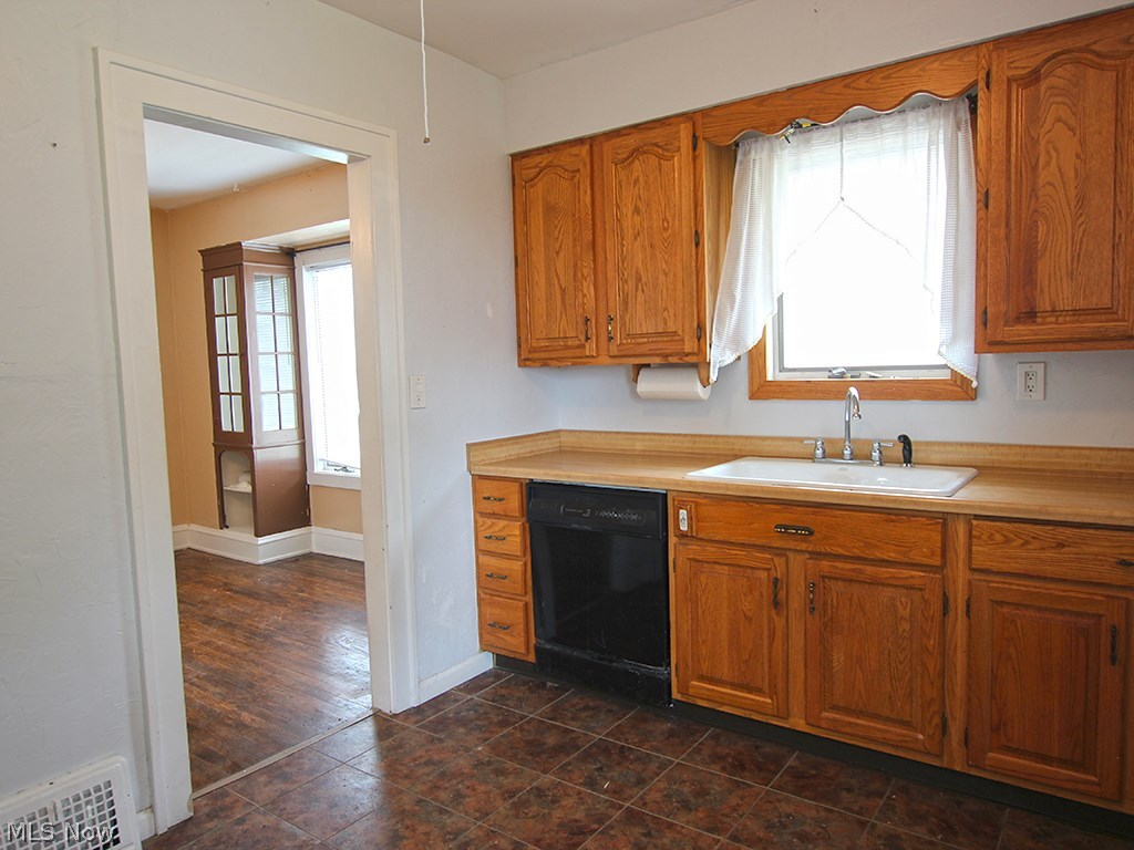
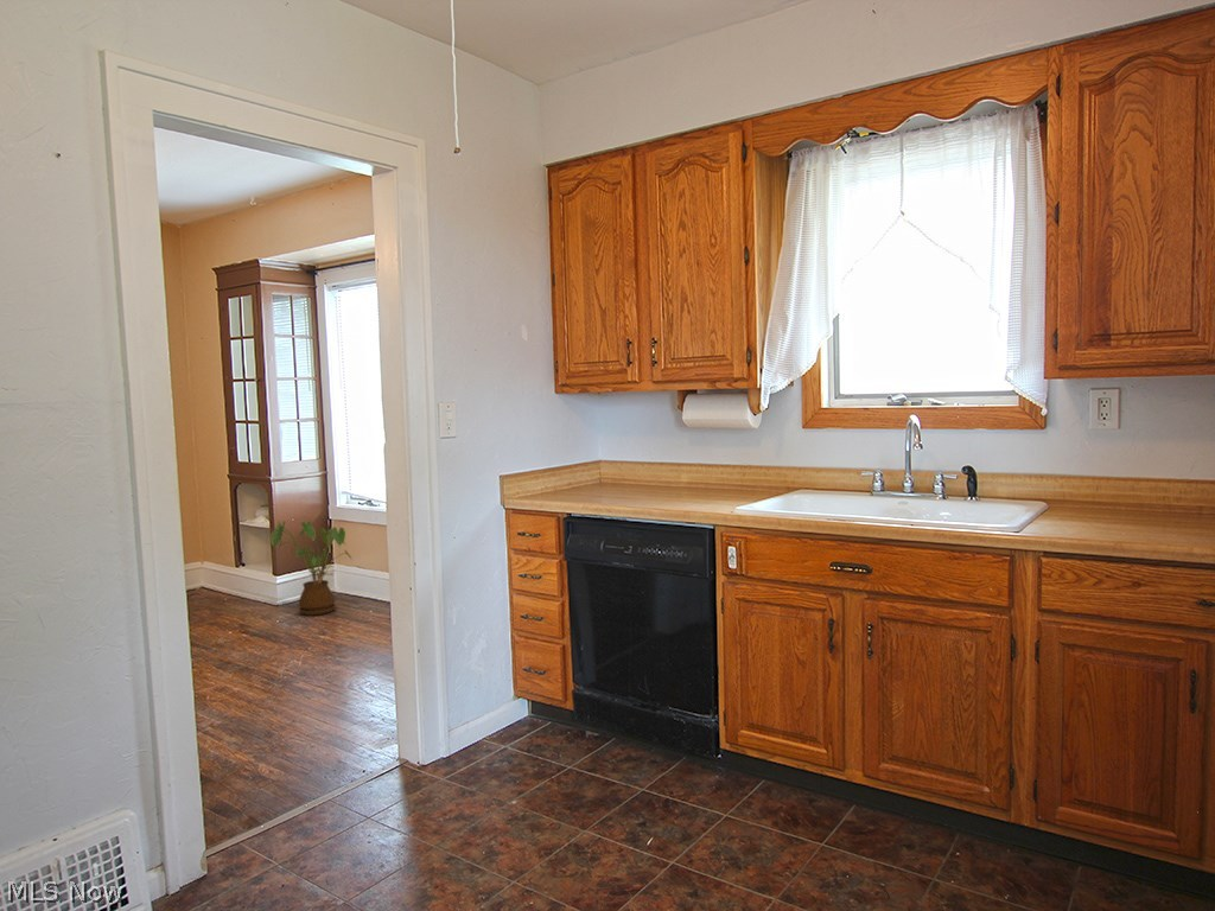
+ house plant [269,520,354,617]
